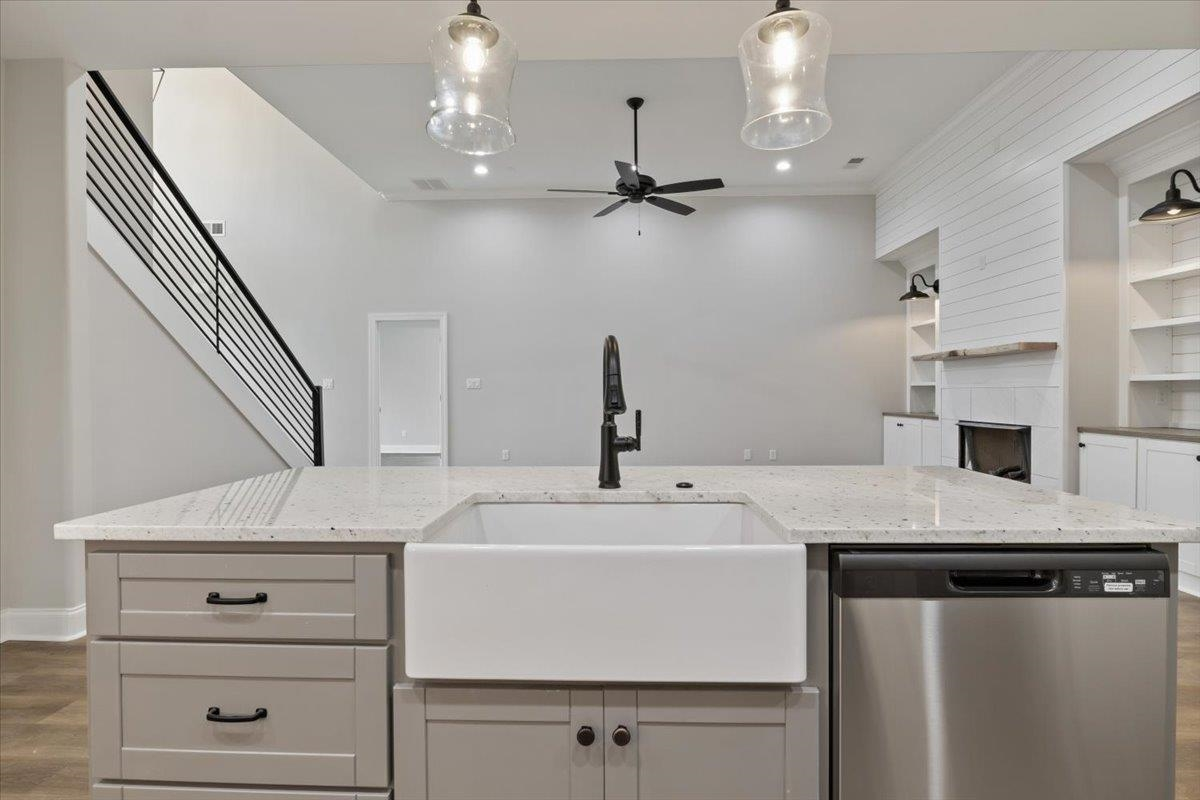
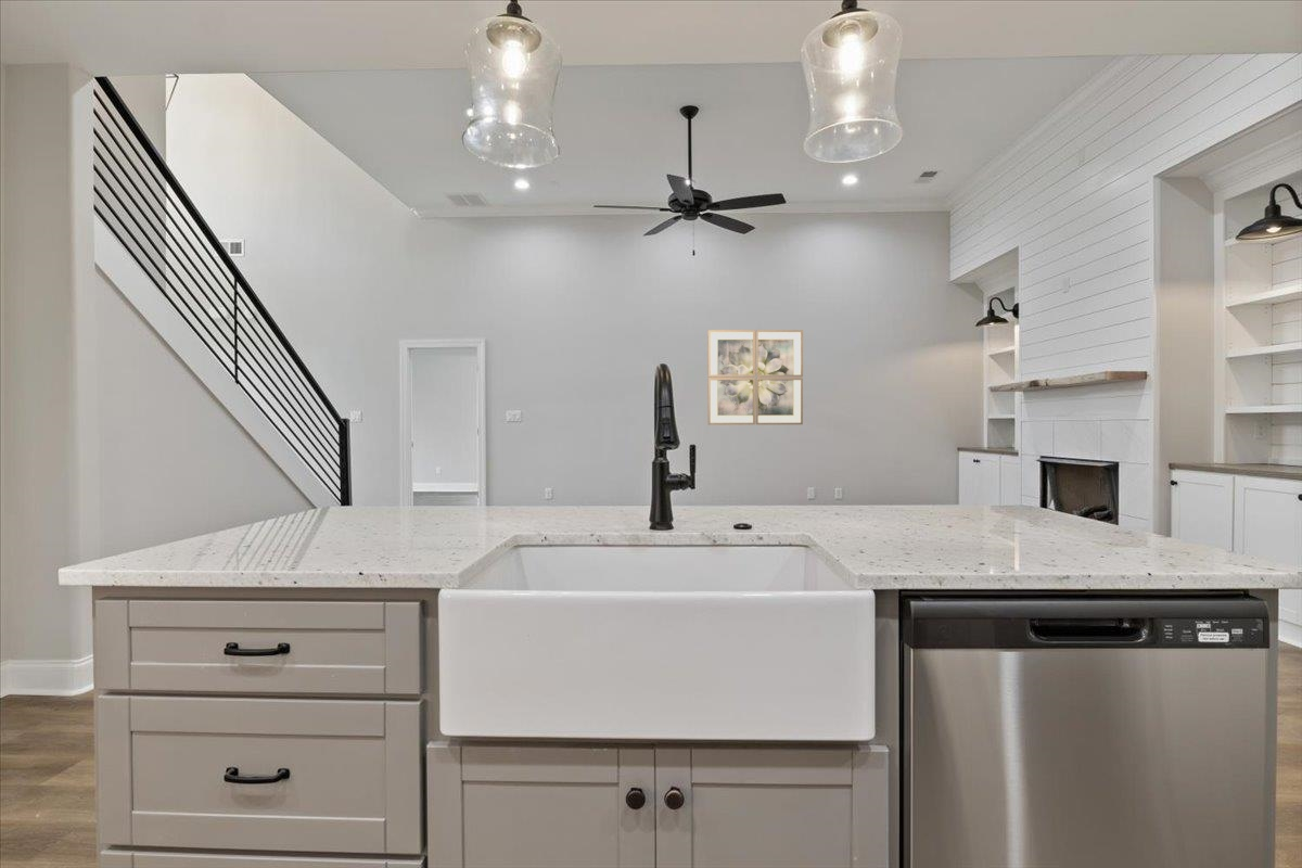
+ wall art [707,329,804,425]
